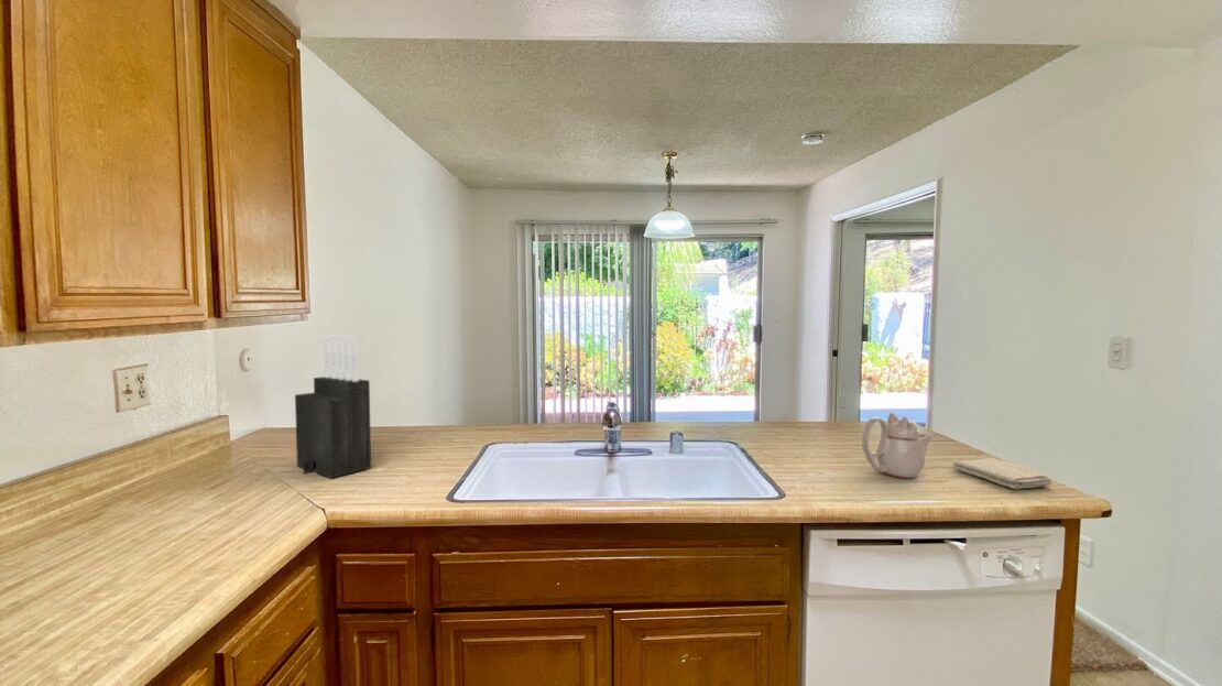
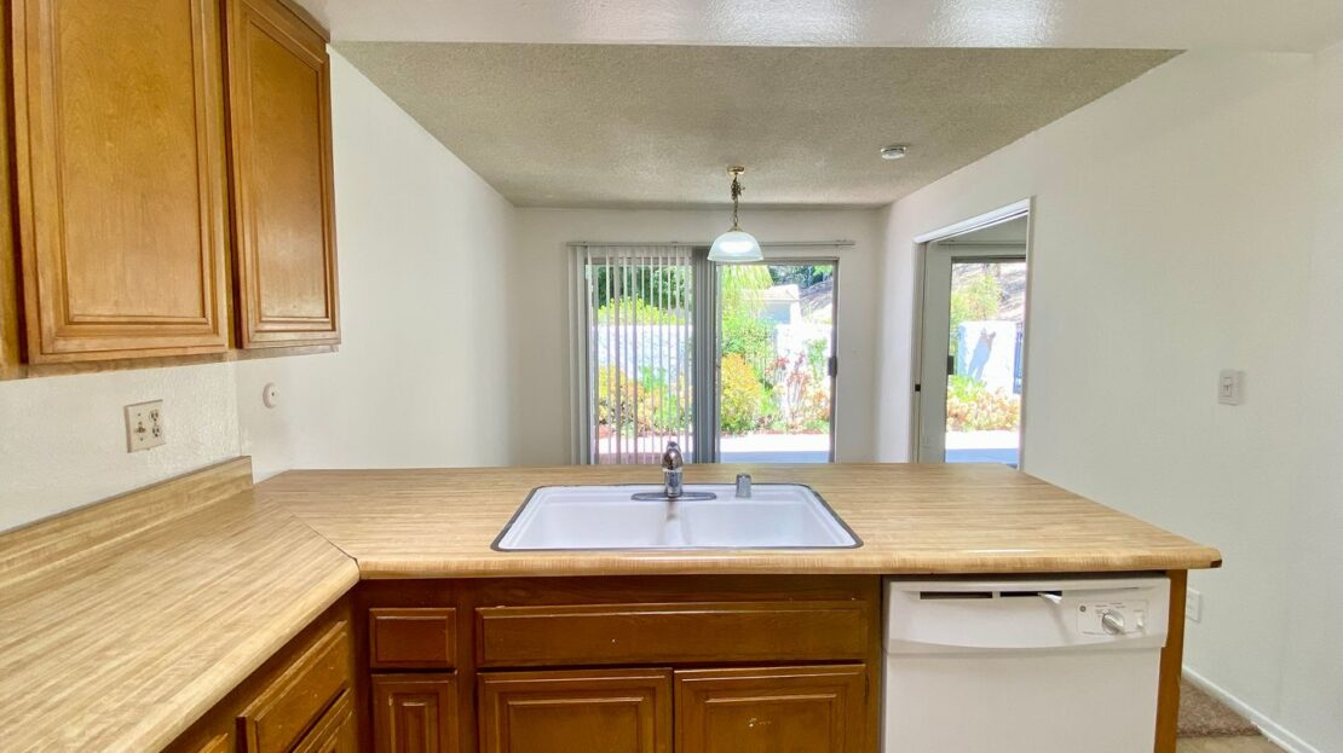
- knife block [294,334,372,479]
- washcloth [952,457,1054,490]
- teapot [861,412,934,479]
